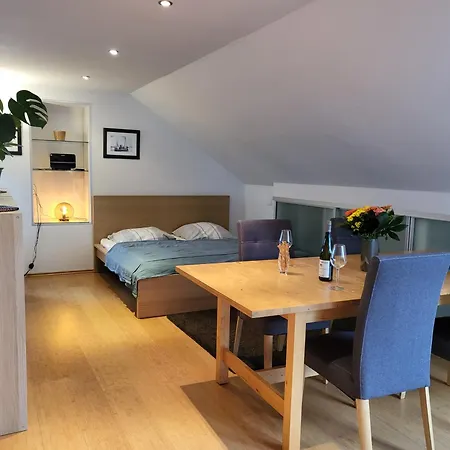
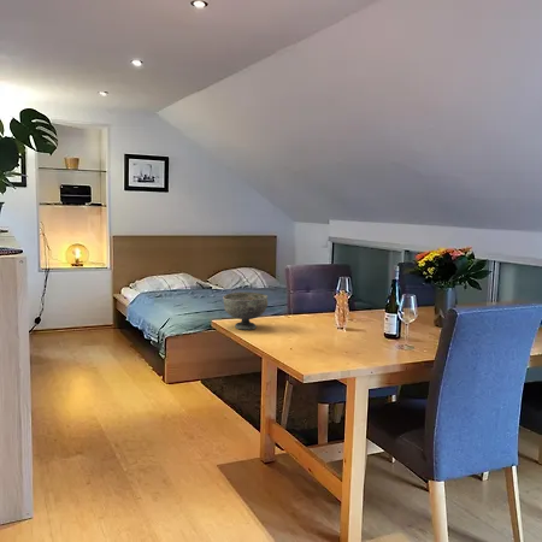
+ bowl [222,290,269,330]
